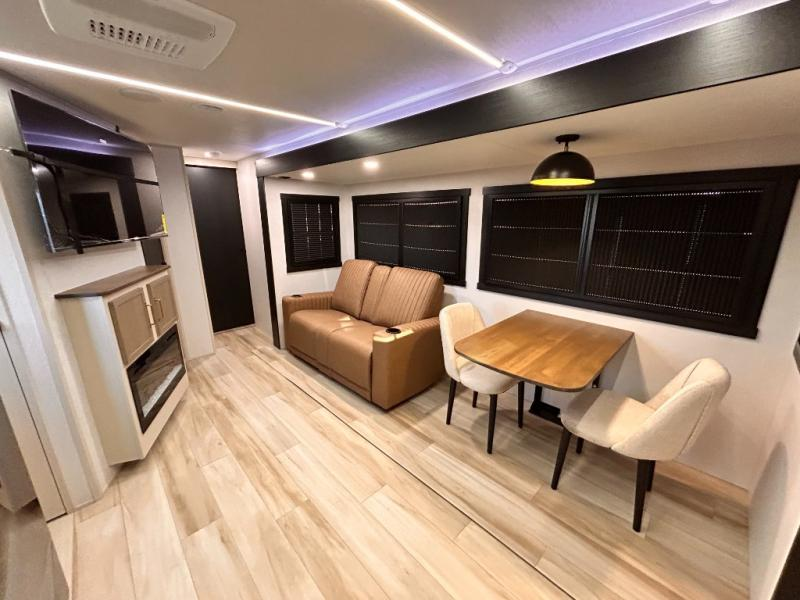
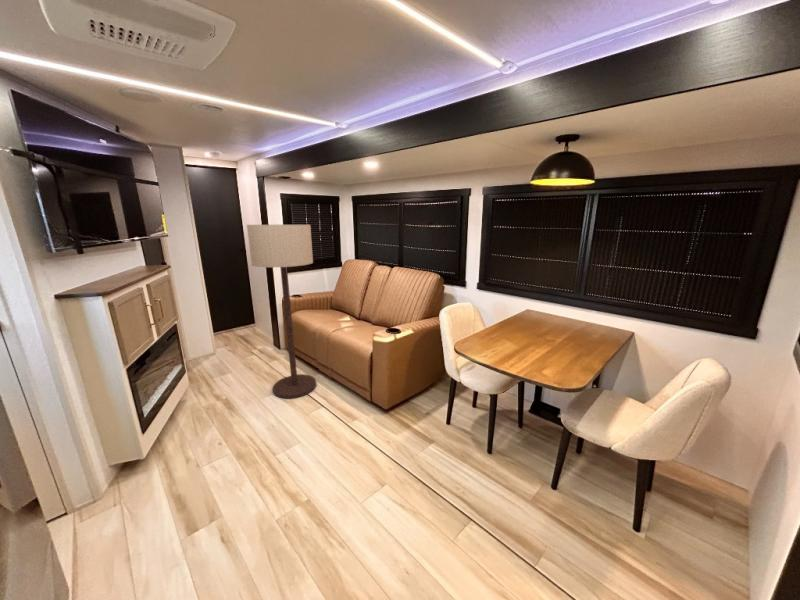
+ floor lamp [246,224,317,399]
